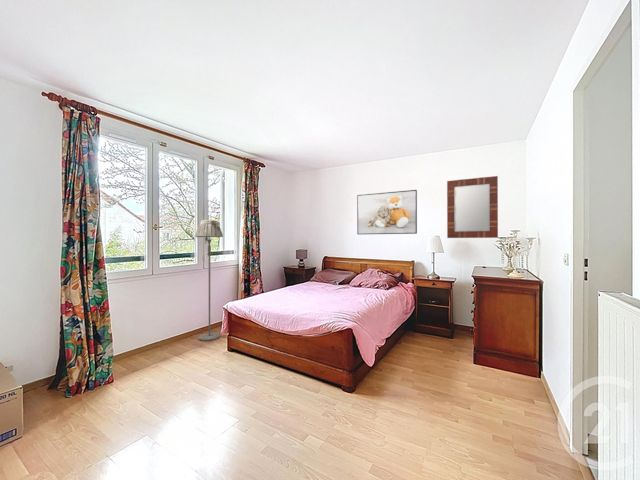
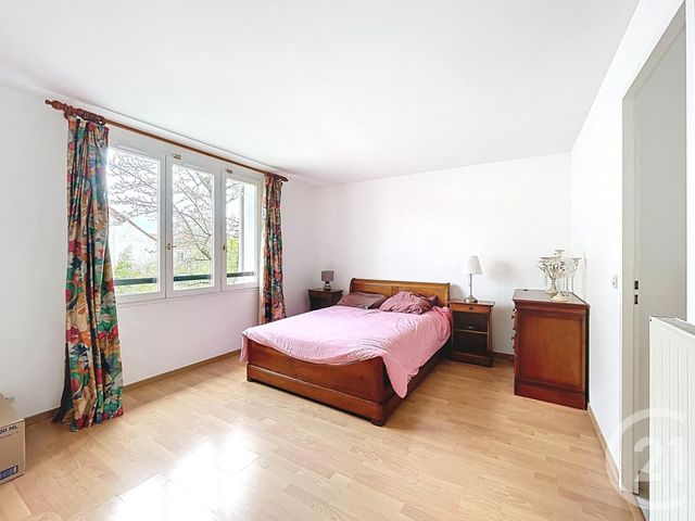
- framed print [356,189,418,235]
- floor lamp [194,219,224,342]
- home mirror [446,175,499,239]
